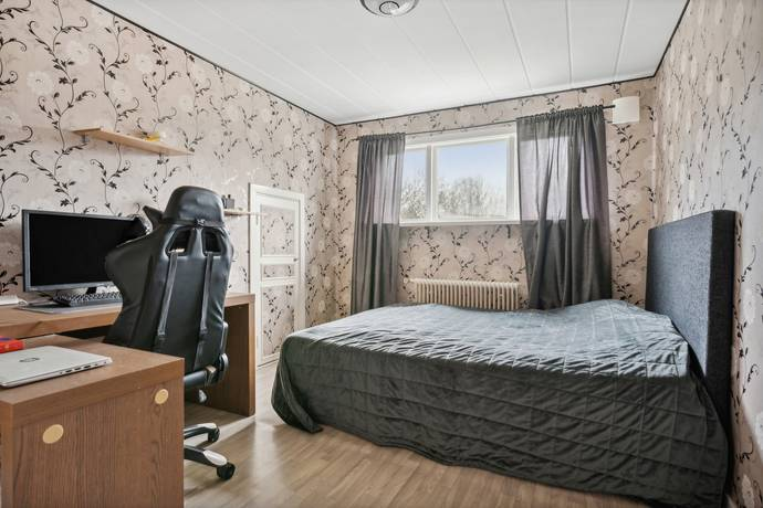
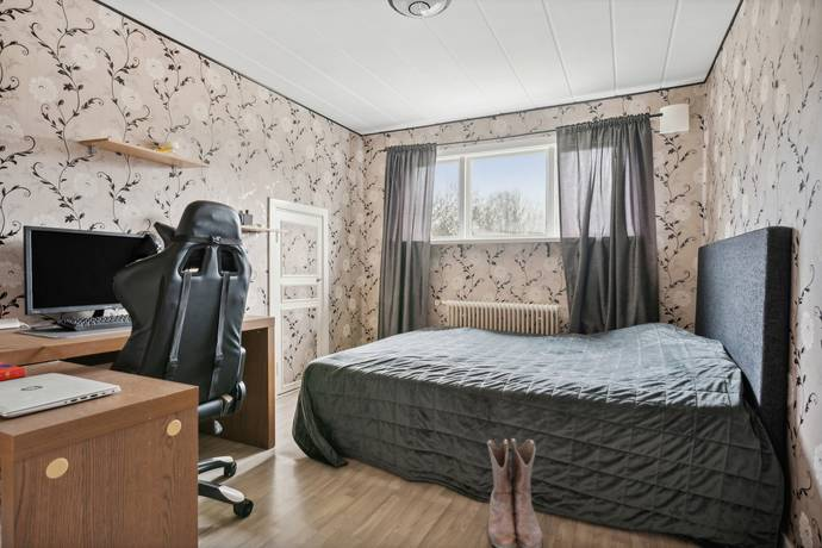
+ boots [486,437,543,548]
